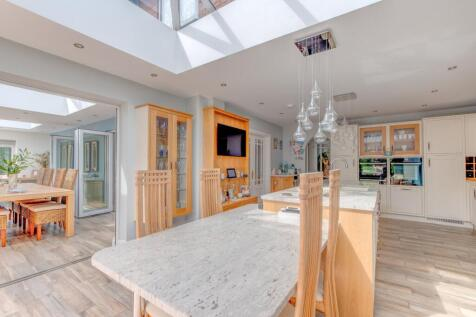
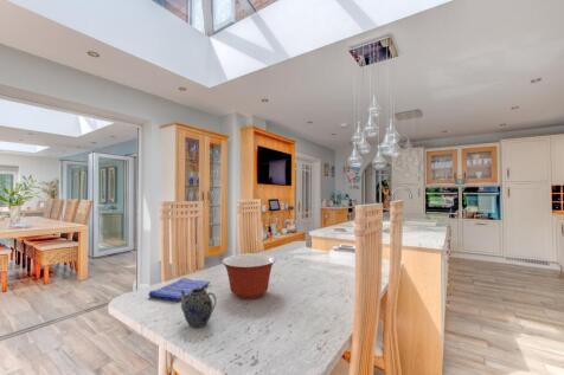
+ teapot [180,287,217,329]
+ mixing bowl [220,252,277,300]
+ dish towel [147,277,211,303]
